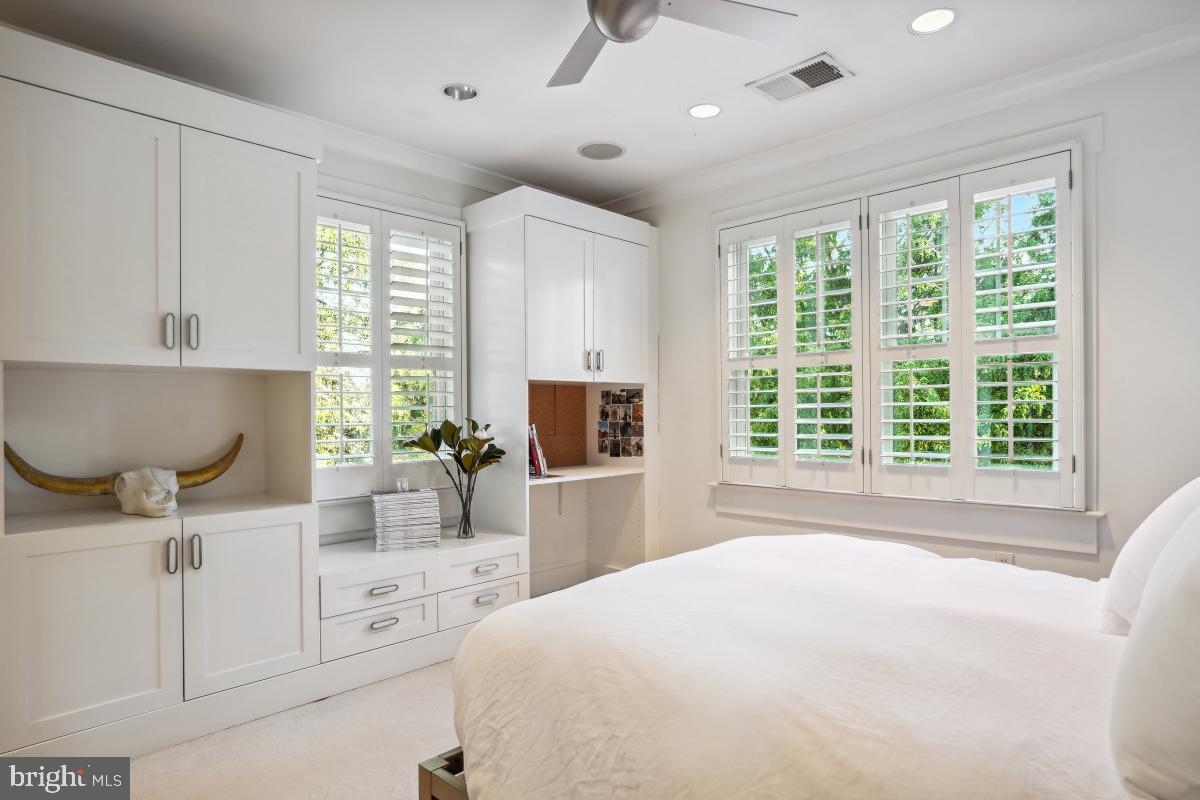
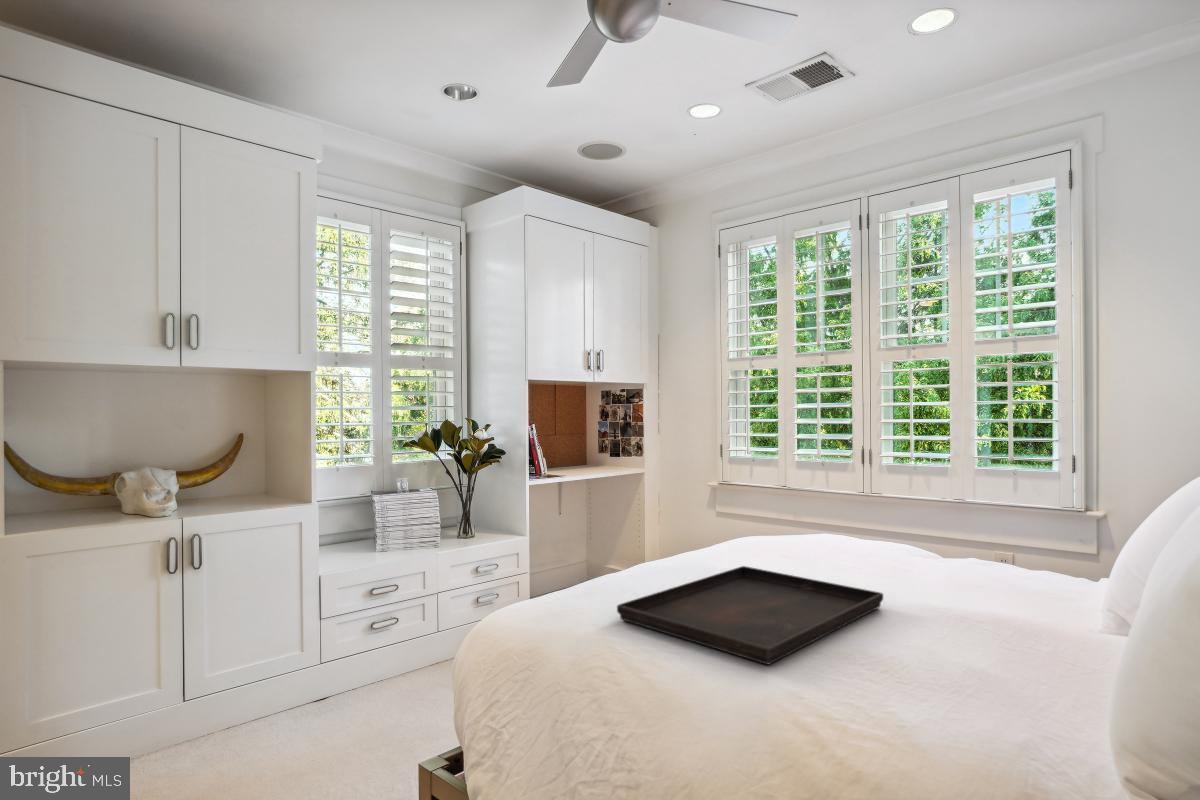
+ serving tray [616,565,884,666]
